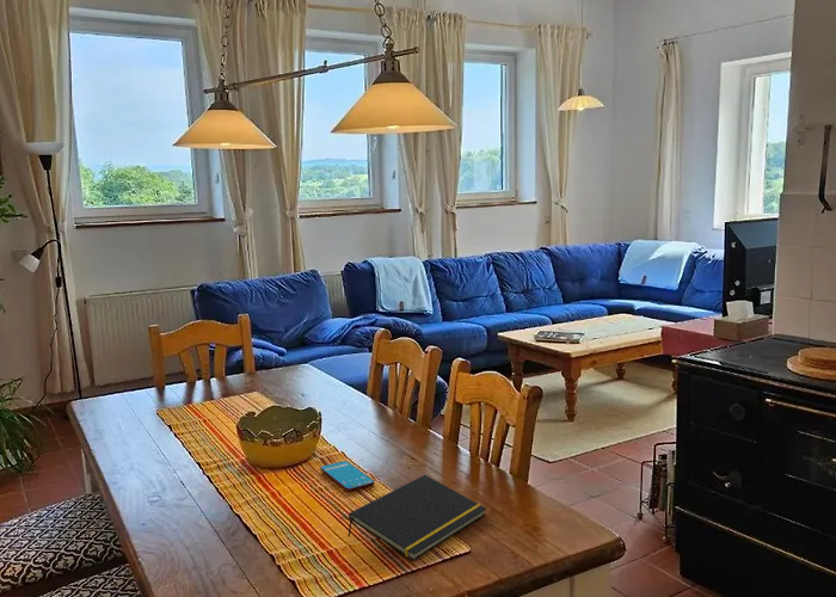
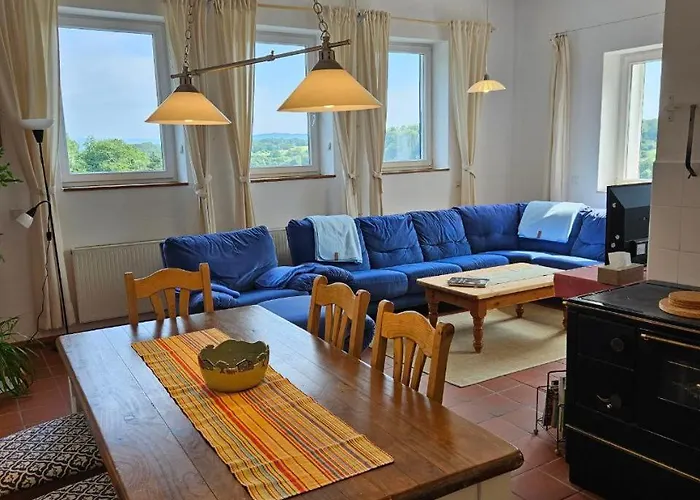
- notepad [346,474,487,561]
- smartphone [319,460,376,493]
